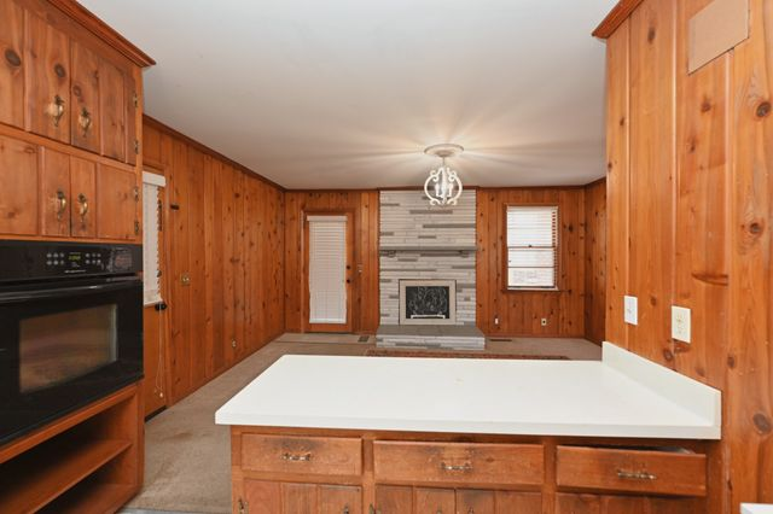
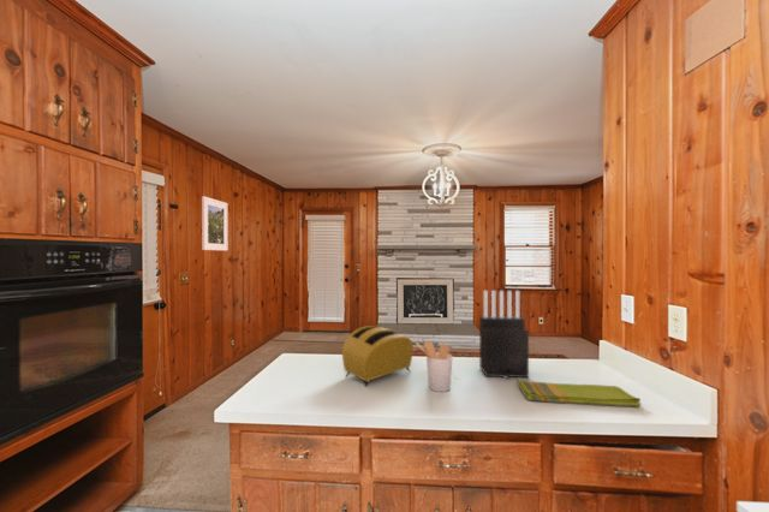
+ utensil holder [415,340,453,393]
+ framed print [201,195,229,252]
+ toaster [341,325,415,388]
+ dish towel [517,379,642,407]
+ knife block [478,290,530,380]
